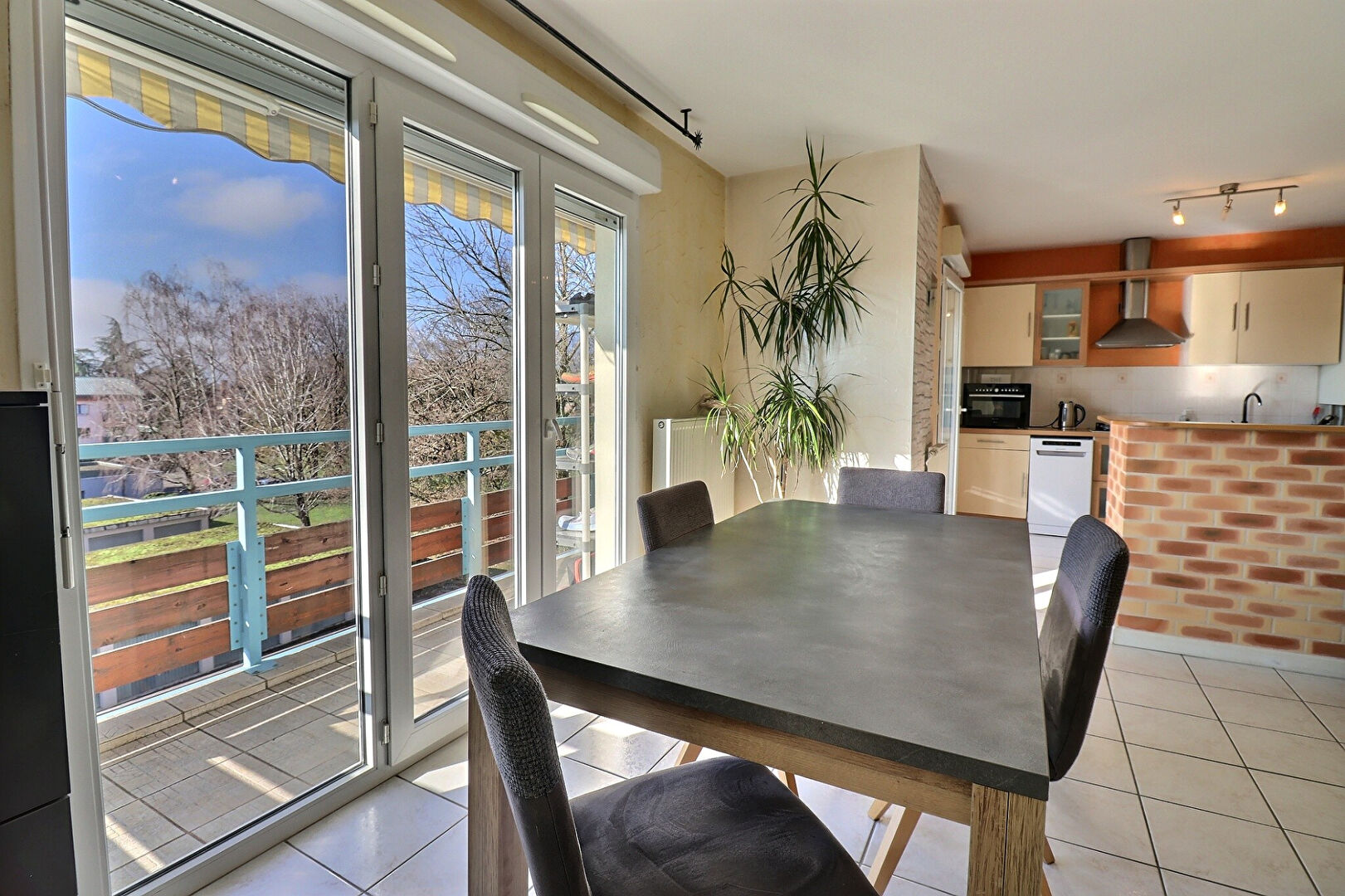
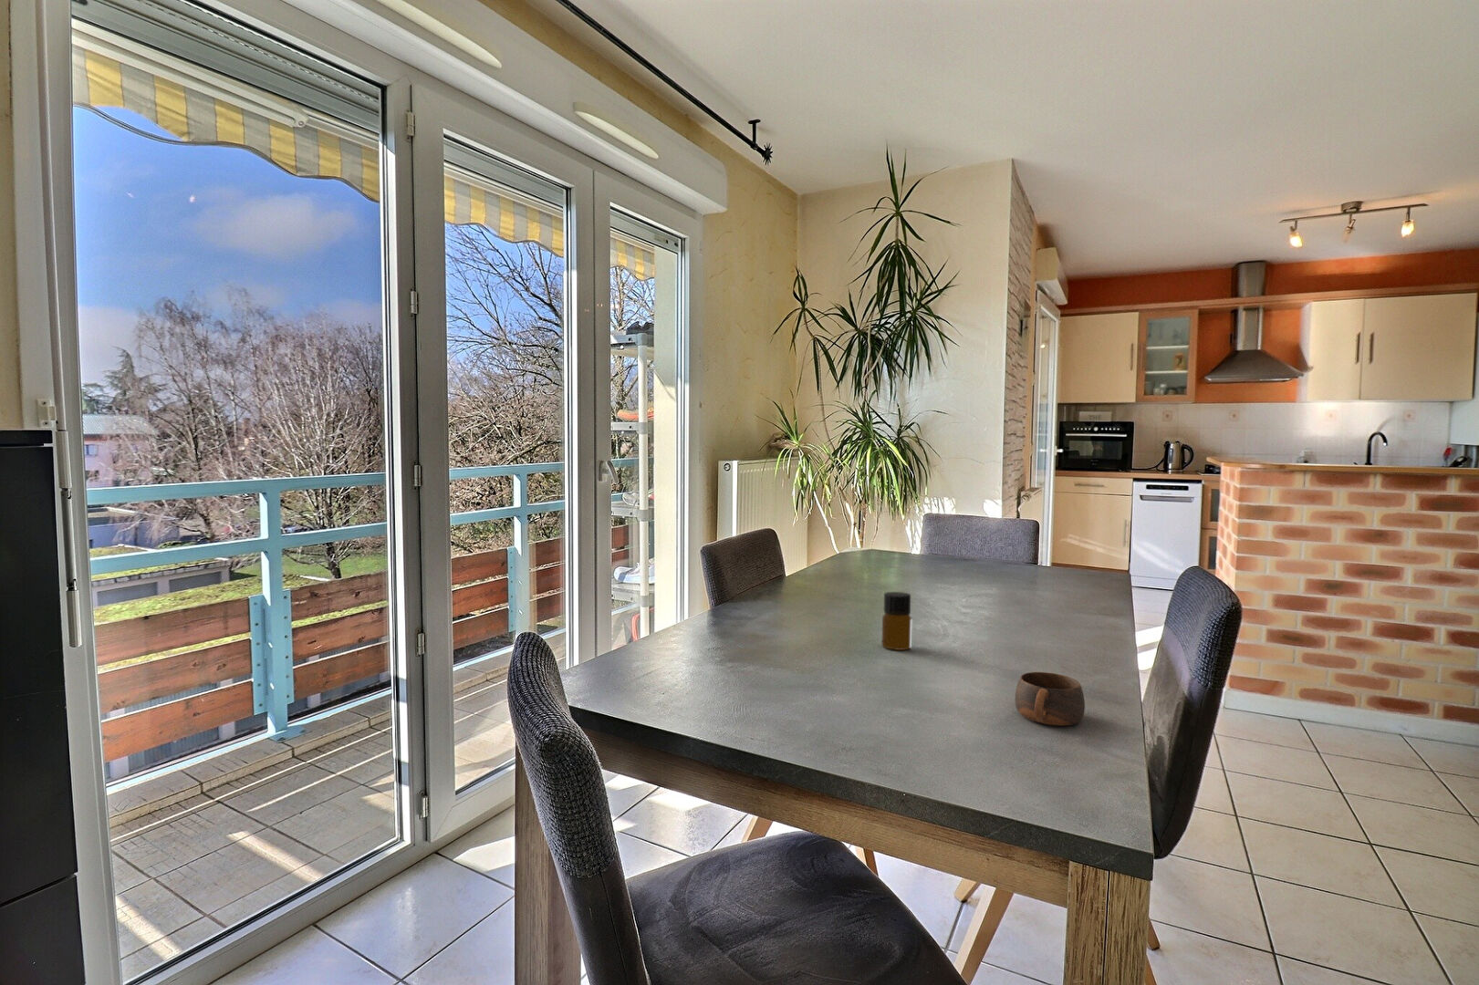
+ bottle [882,591,913,651]
+ cup [1015,672,1085,726]
